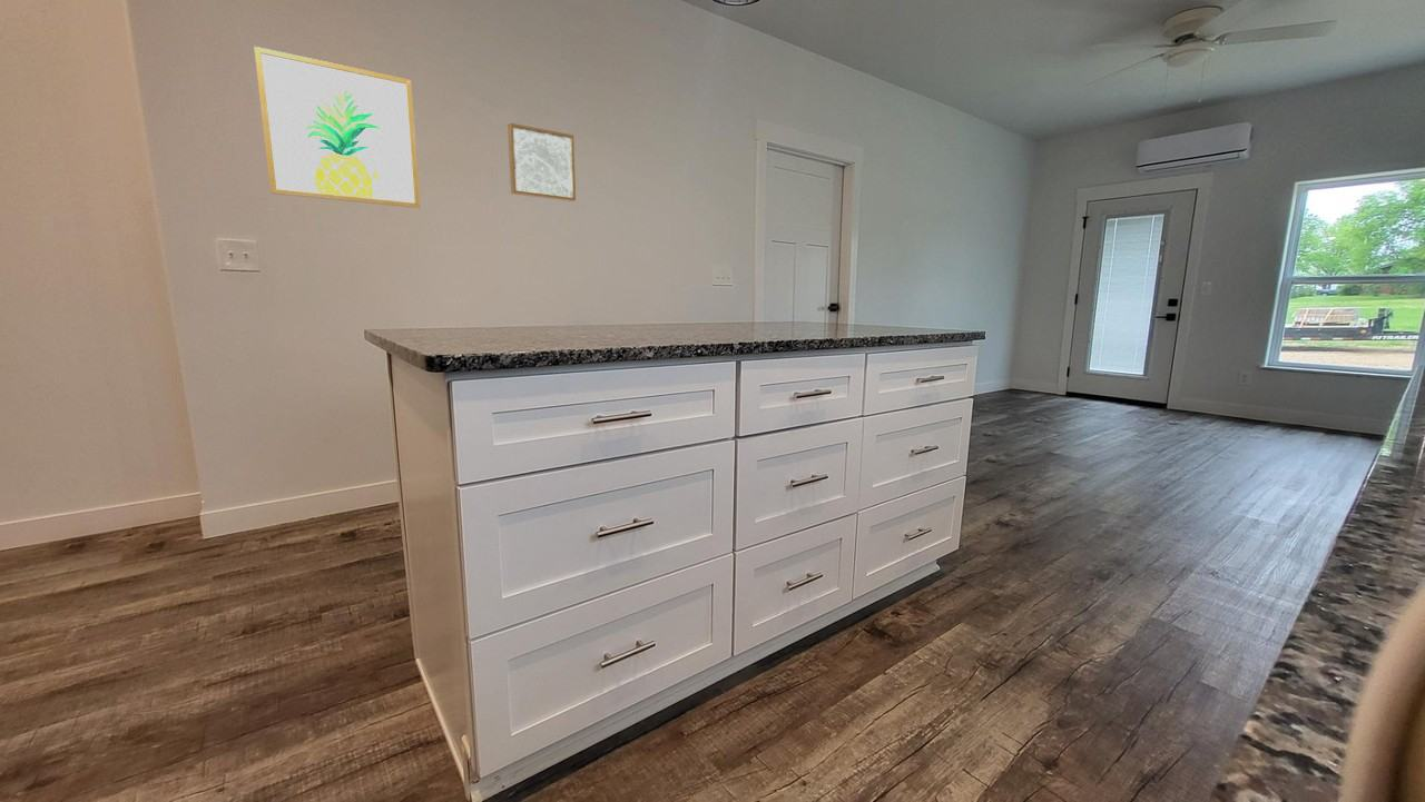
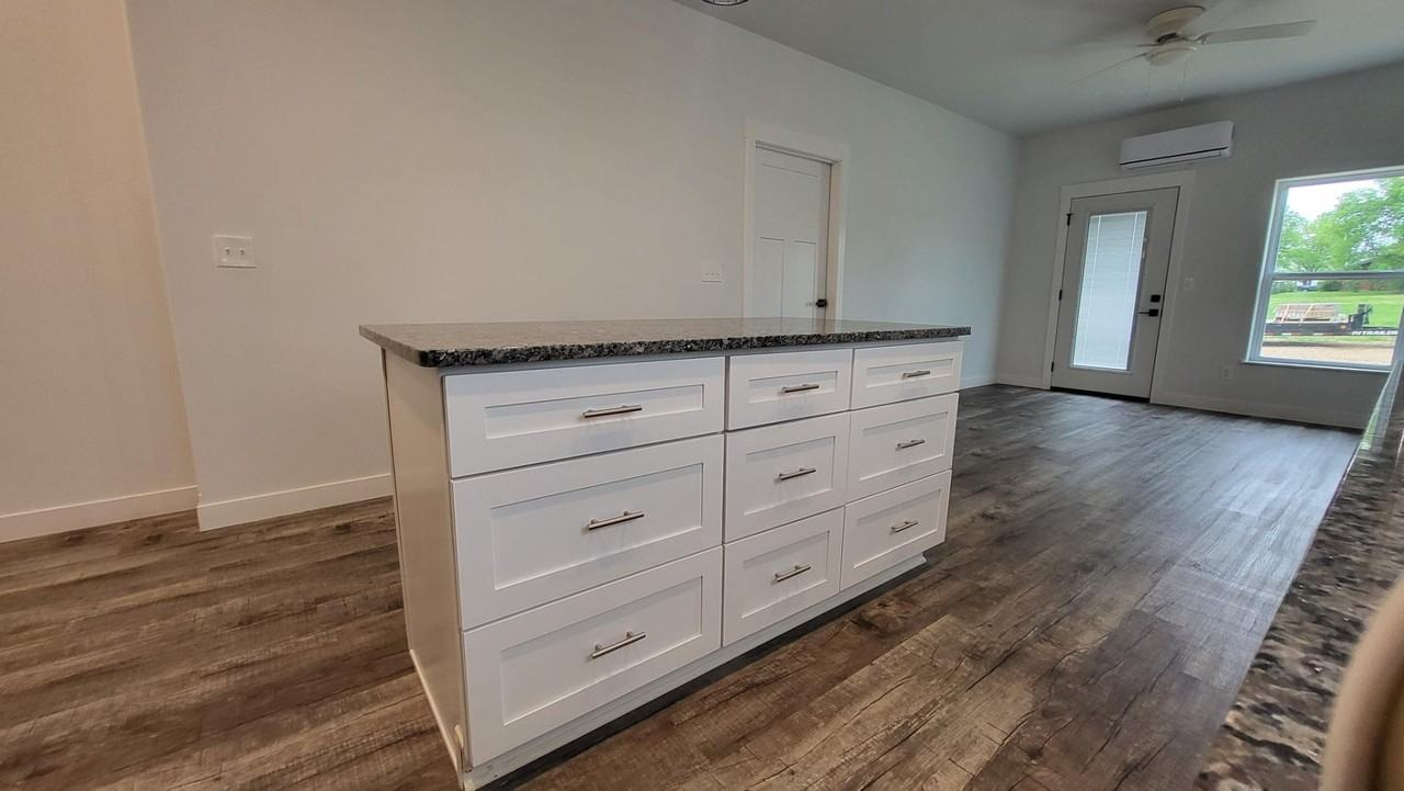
- wall art [507,122,577,202]
- wall art [253,46,421,209]
